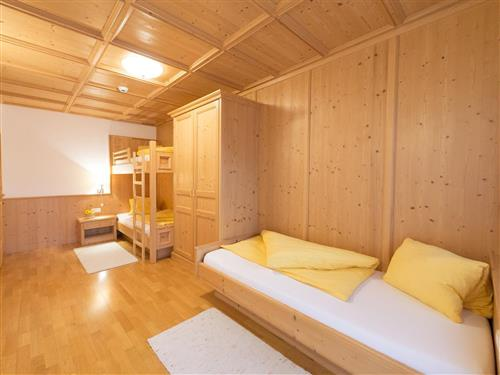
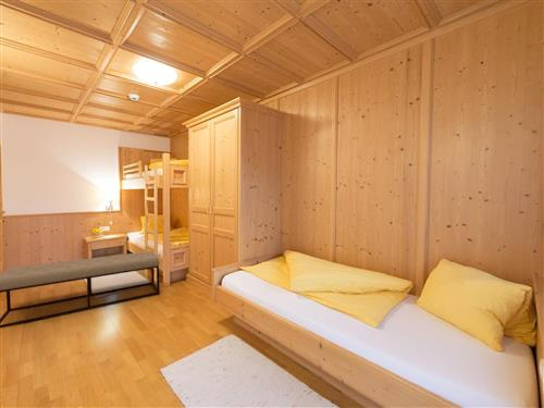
+ bench [0,250,161,330]
